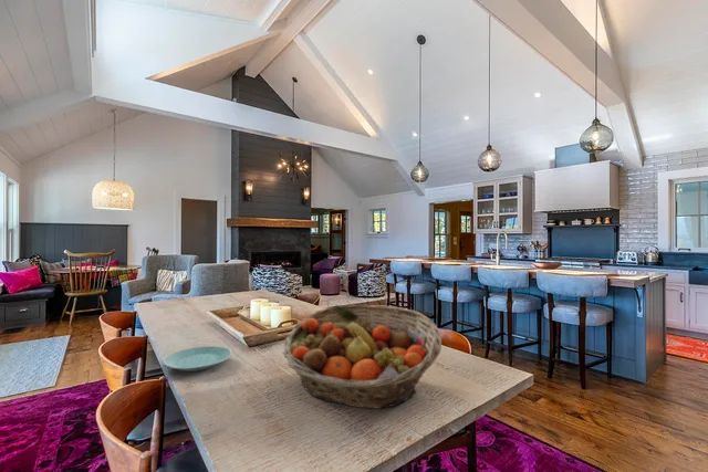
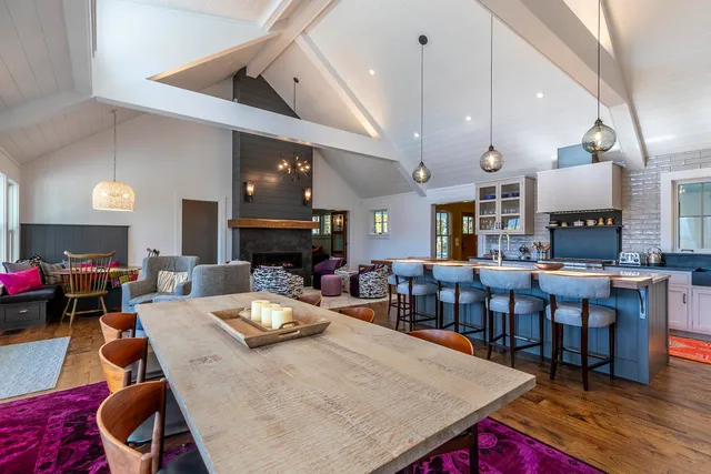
- fruit basket [282,304,442,410]
- plate [163,345,232,373]
